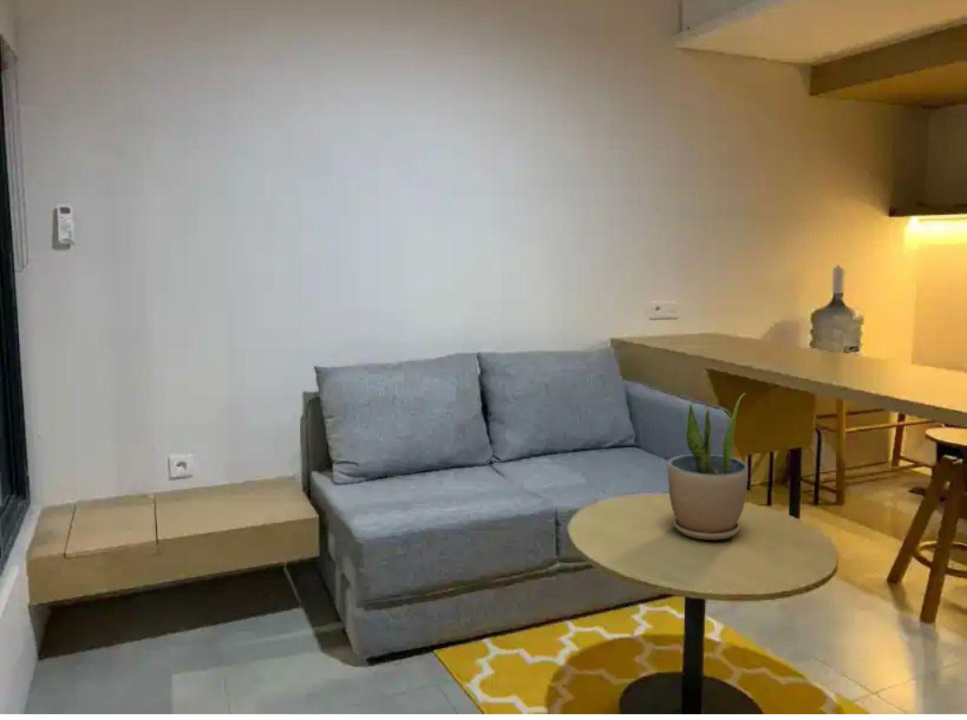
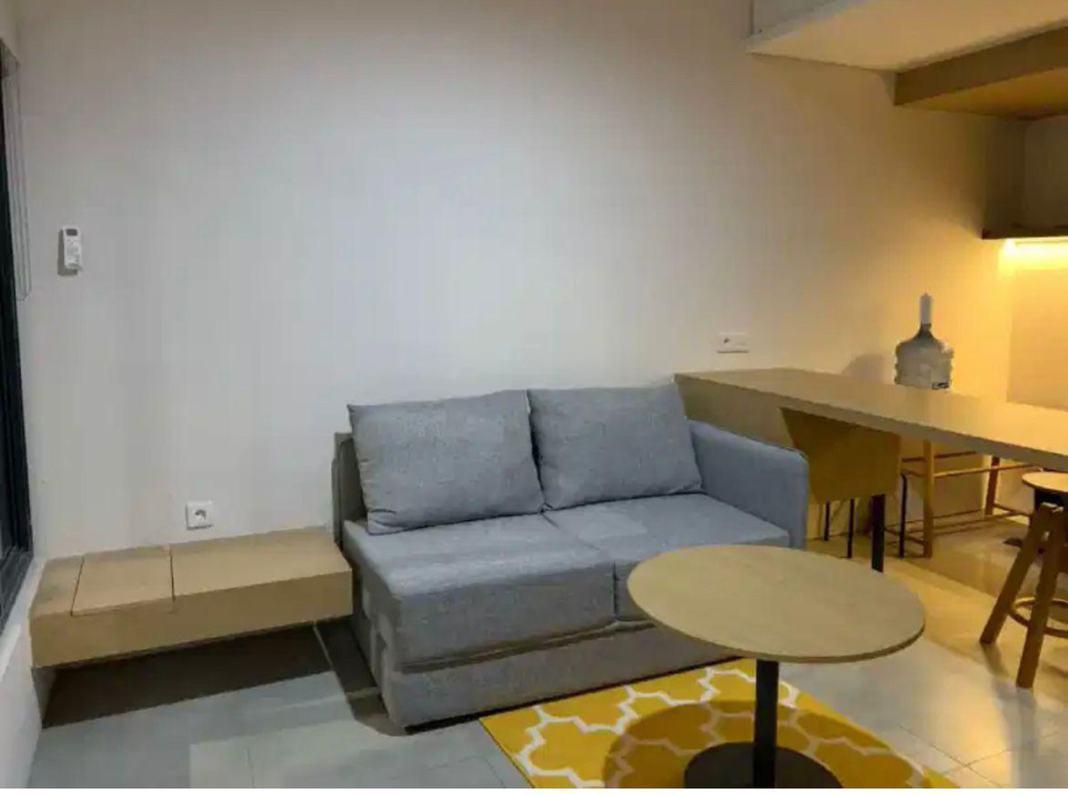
- potted plant [667,392,749,541]
